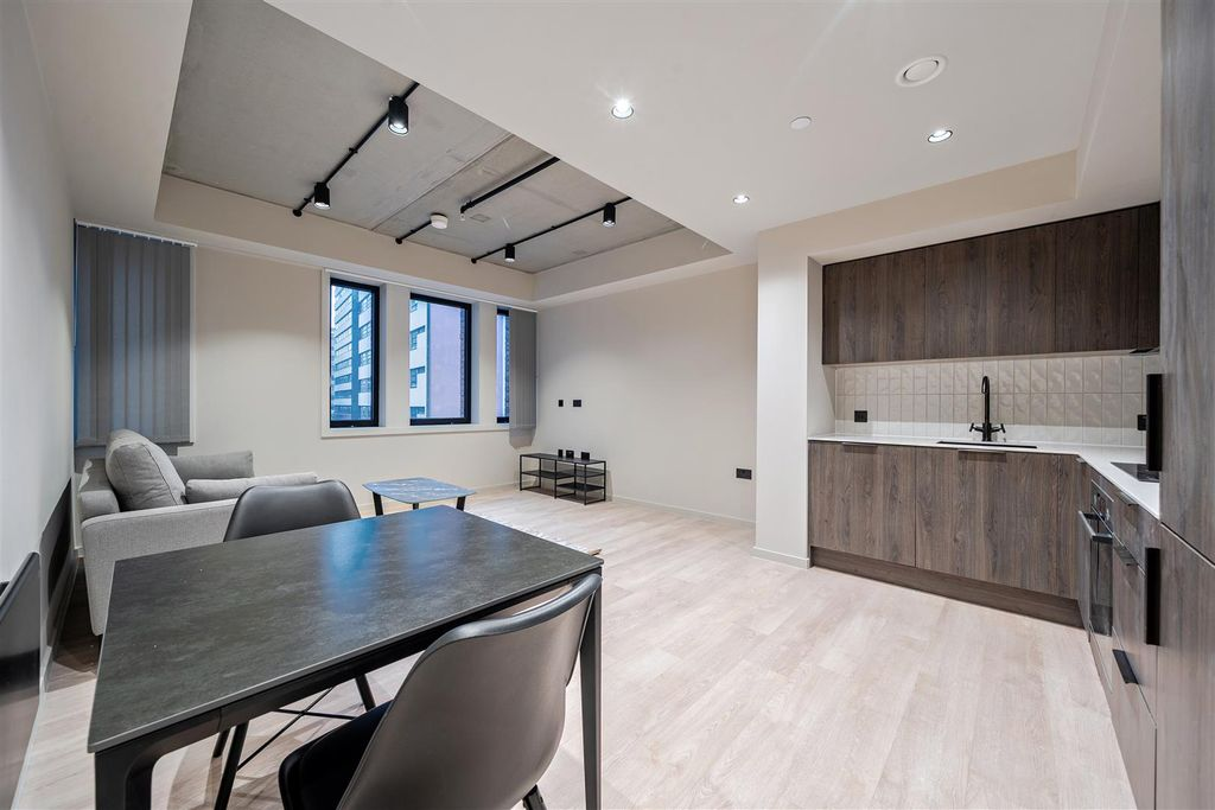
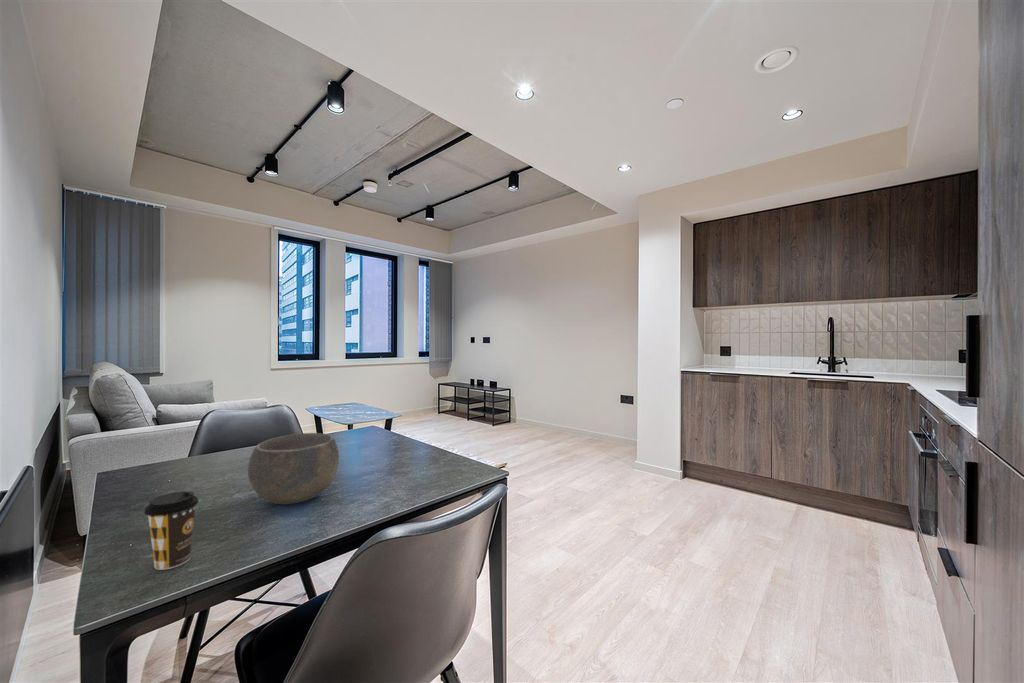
+ bowl [247,432,340,505]
+ coffee cup [143,490,200,571]
